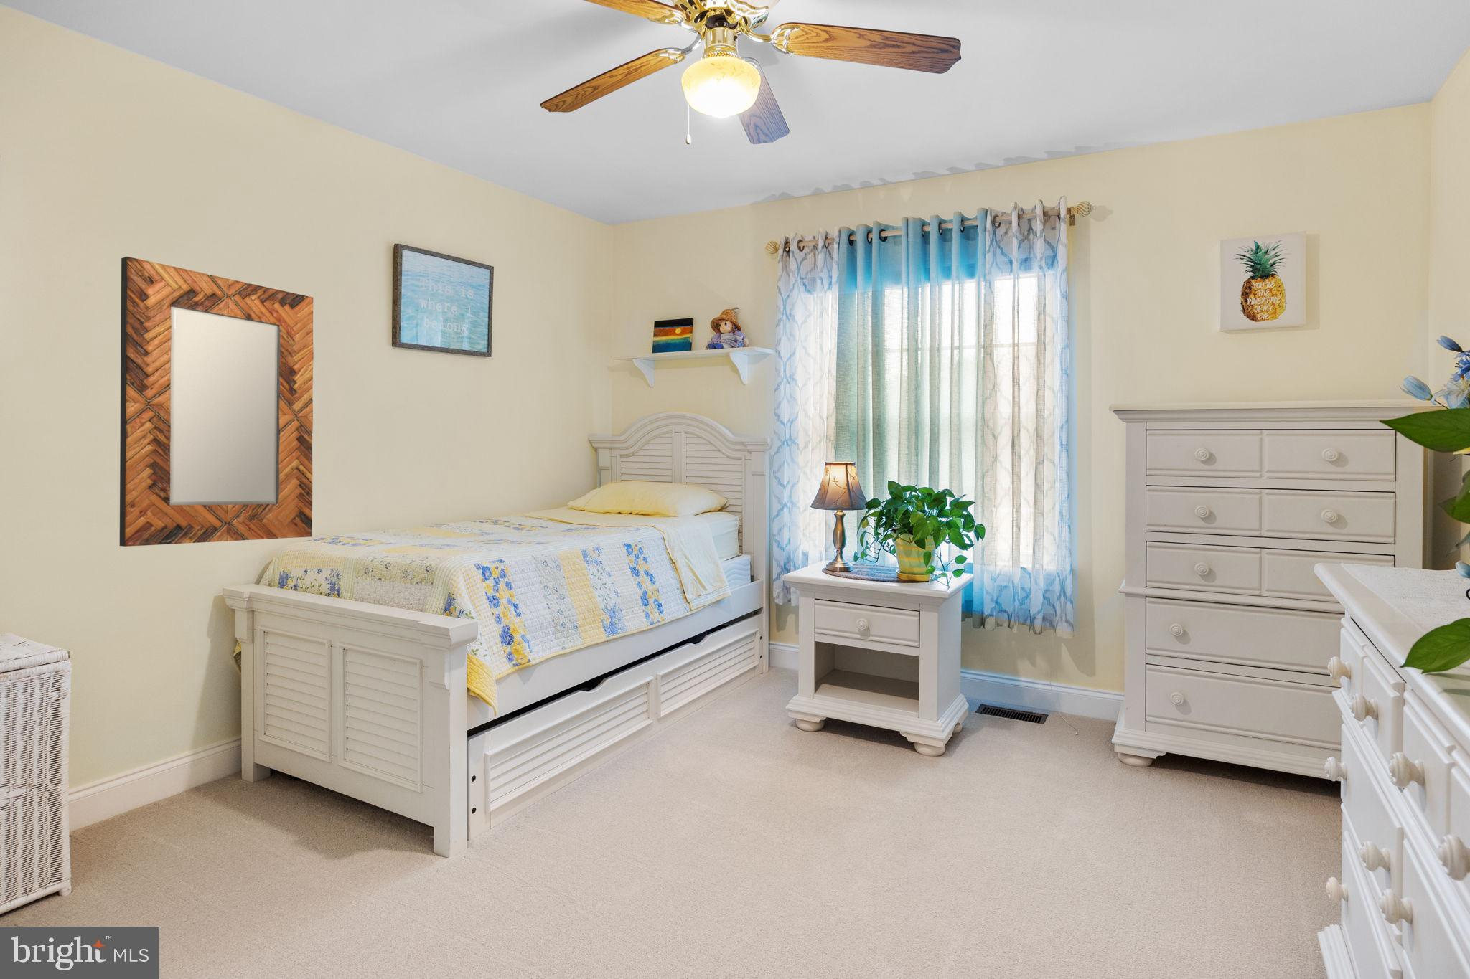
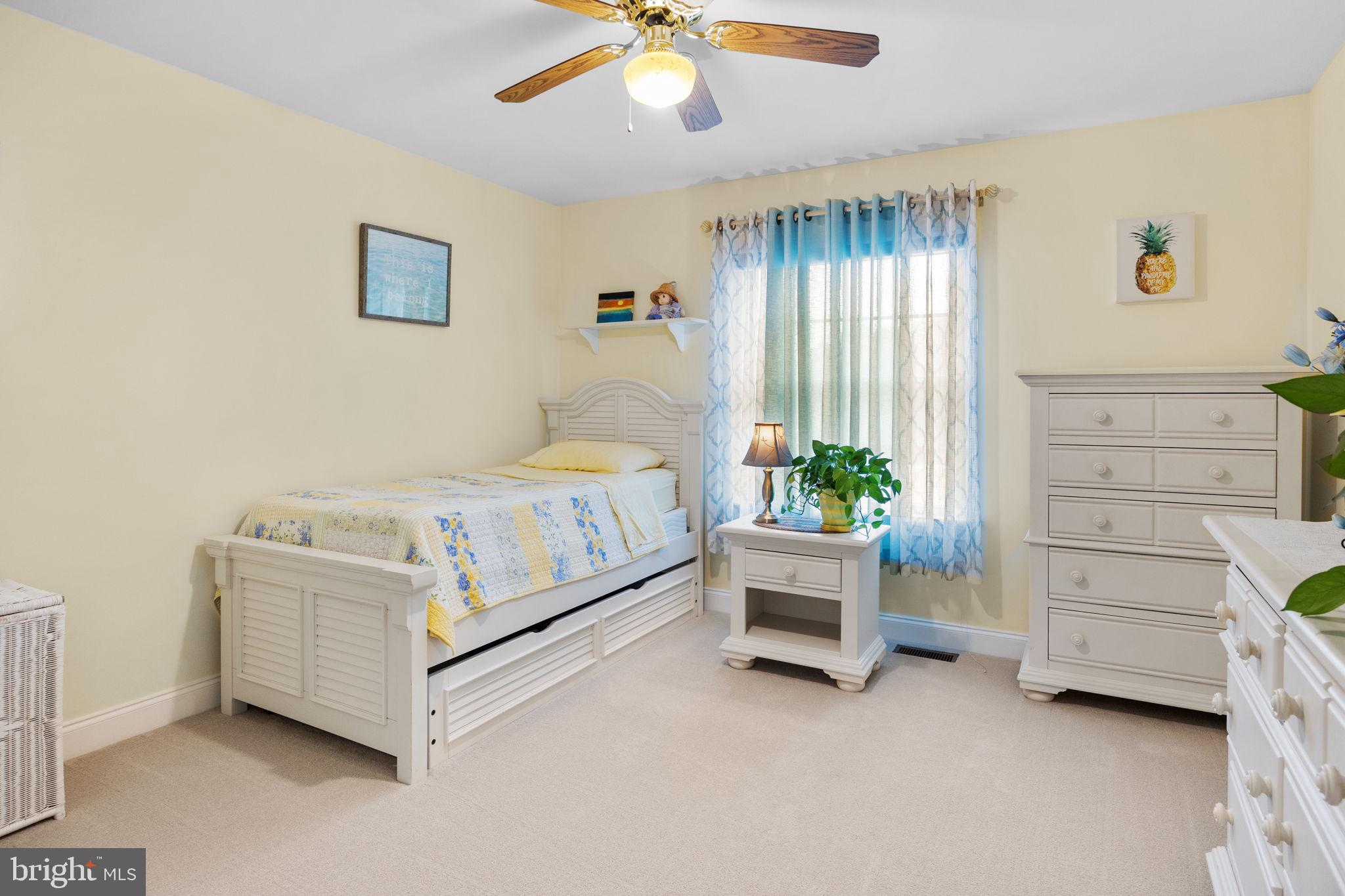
- home mirror [119,256,314,547]
